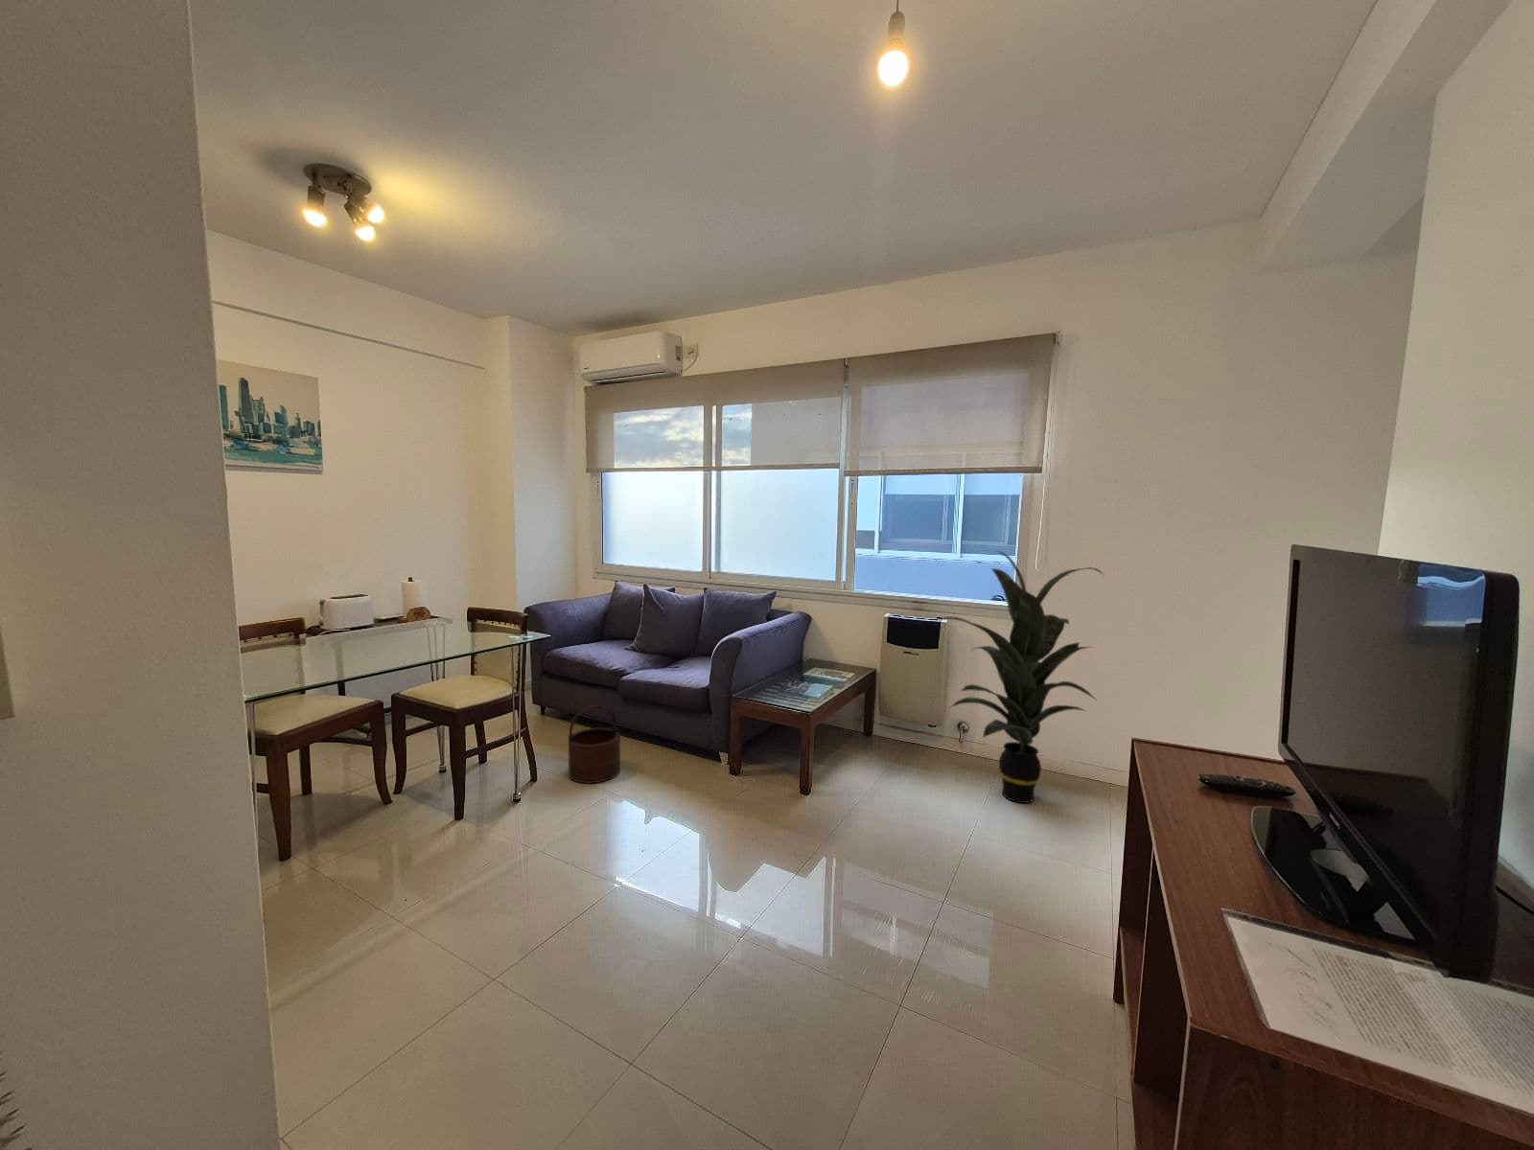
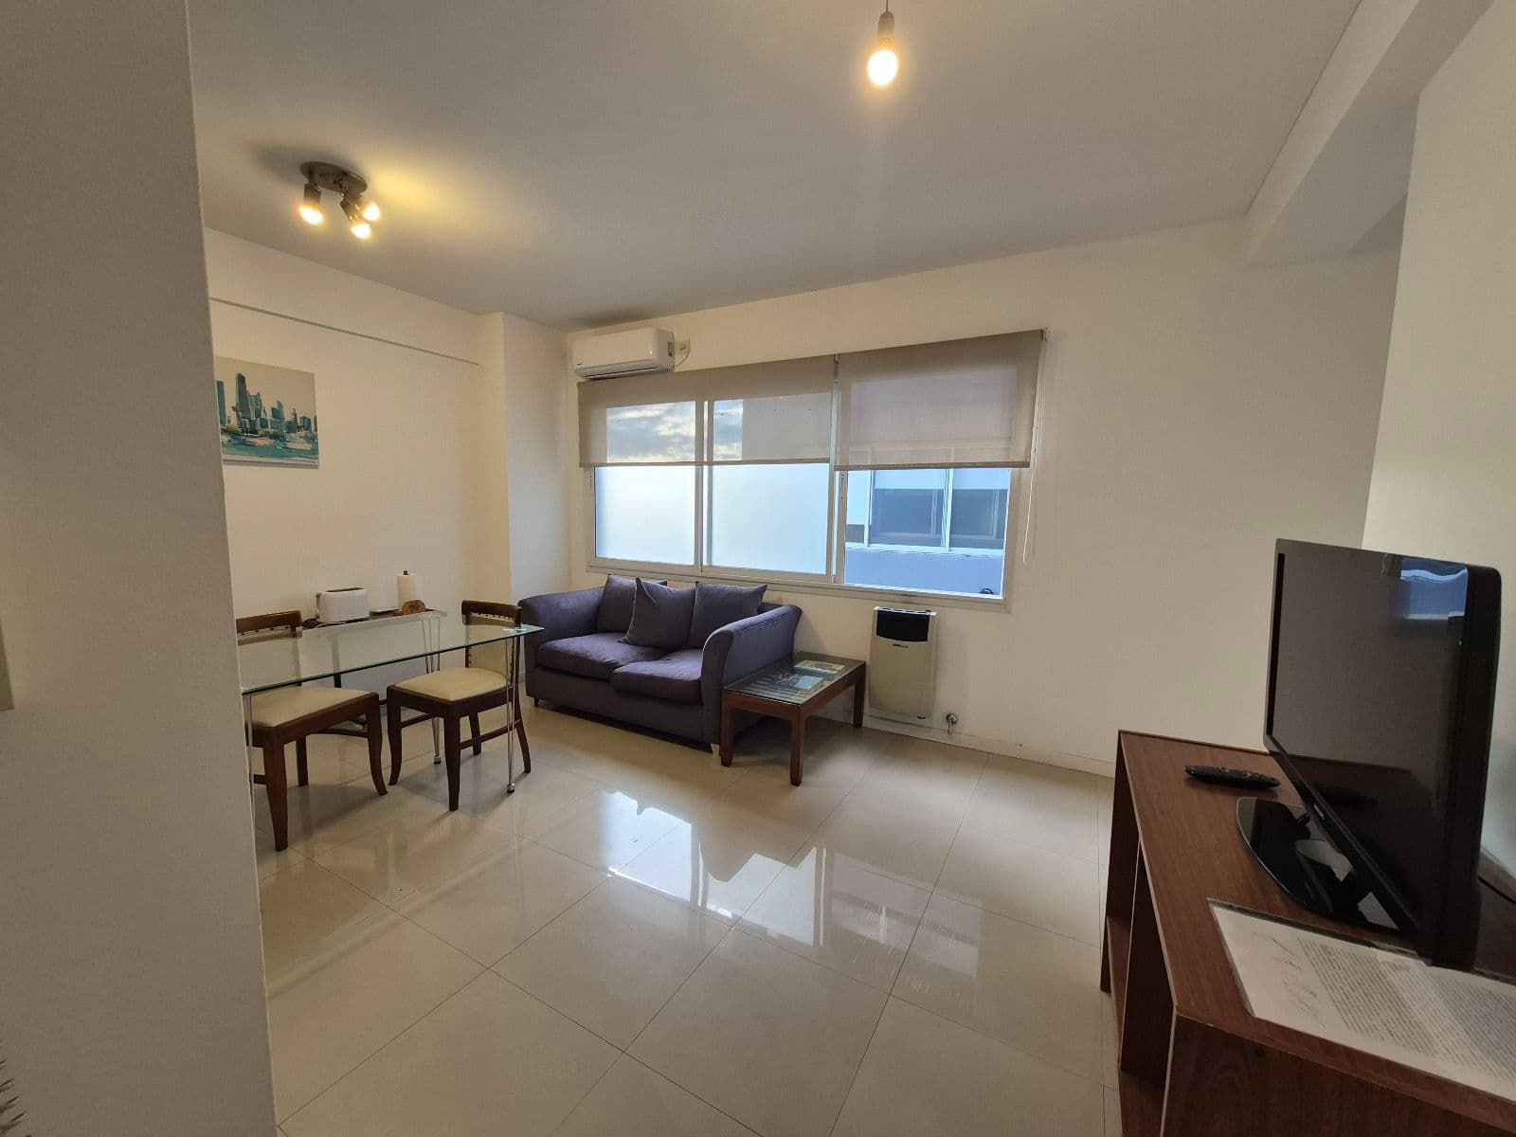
- wooden bucket [568,703,621,785]
- indoor plant [936,550,1104,805]
